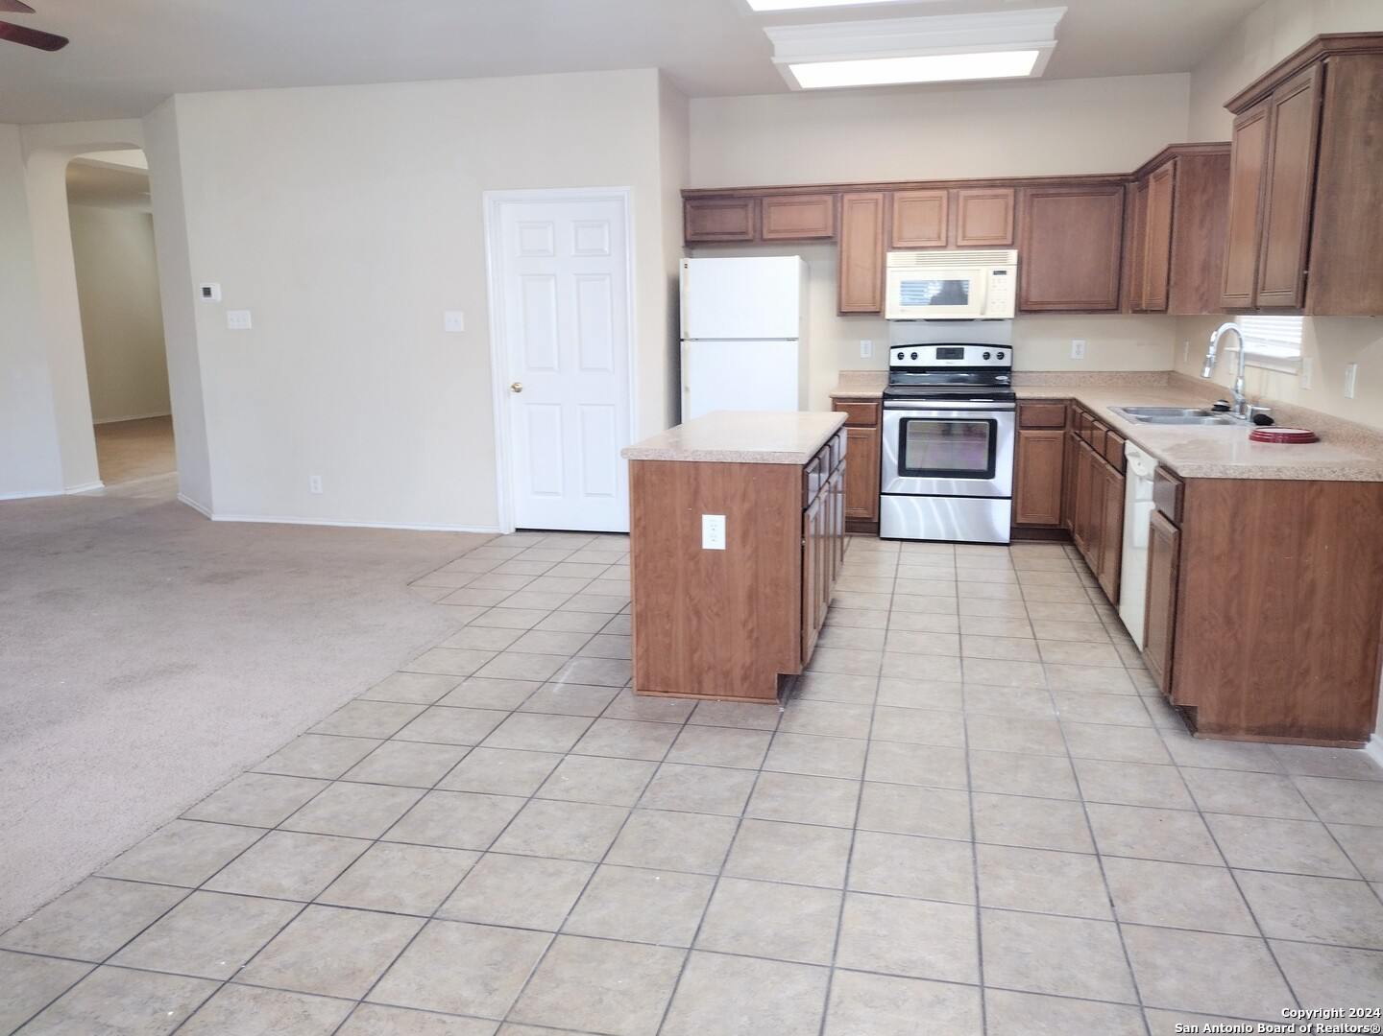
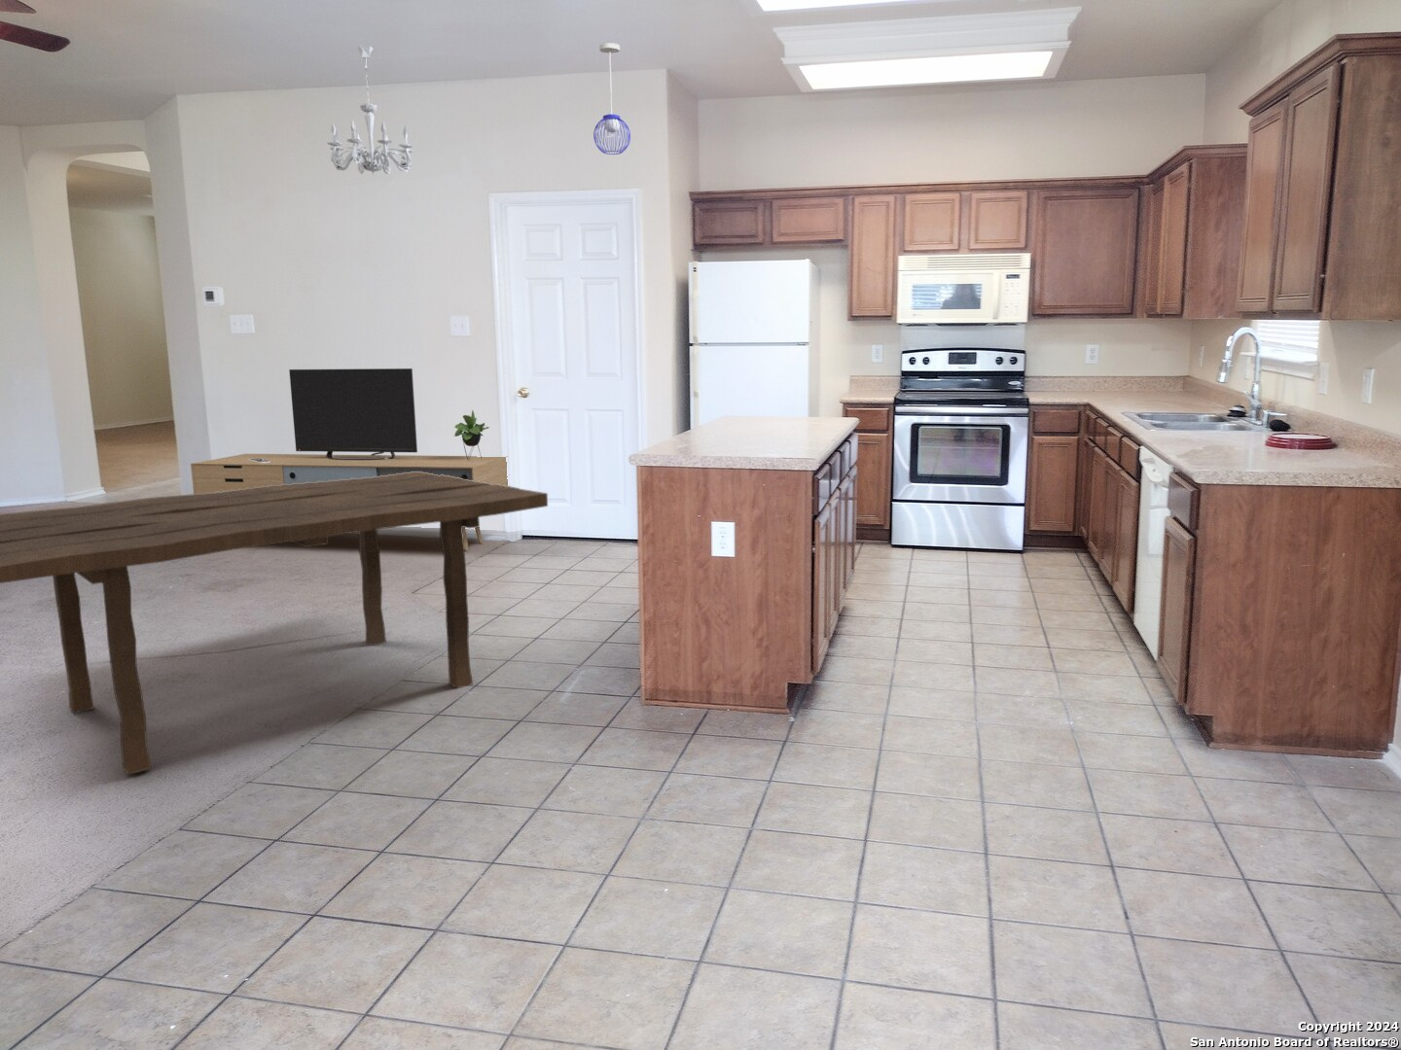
+ dining table [0,472,548,775]
+ pendant light [592,42,631,156]
+ media console [190,367,509,551]
+ chandelier [327,44,415,176]
